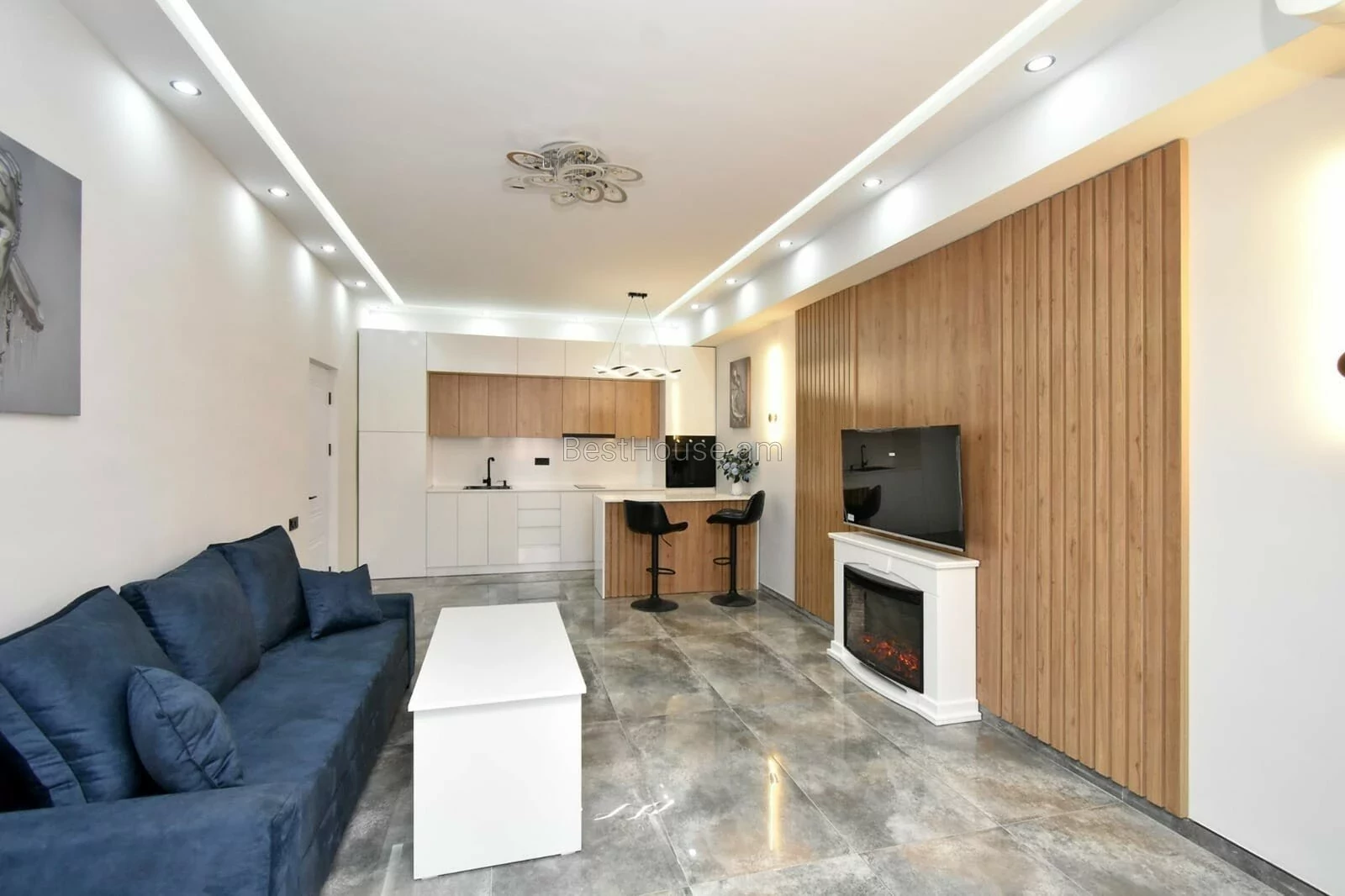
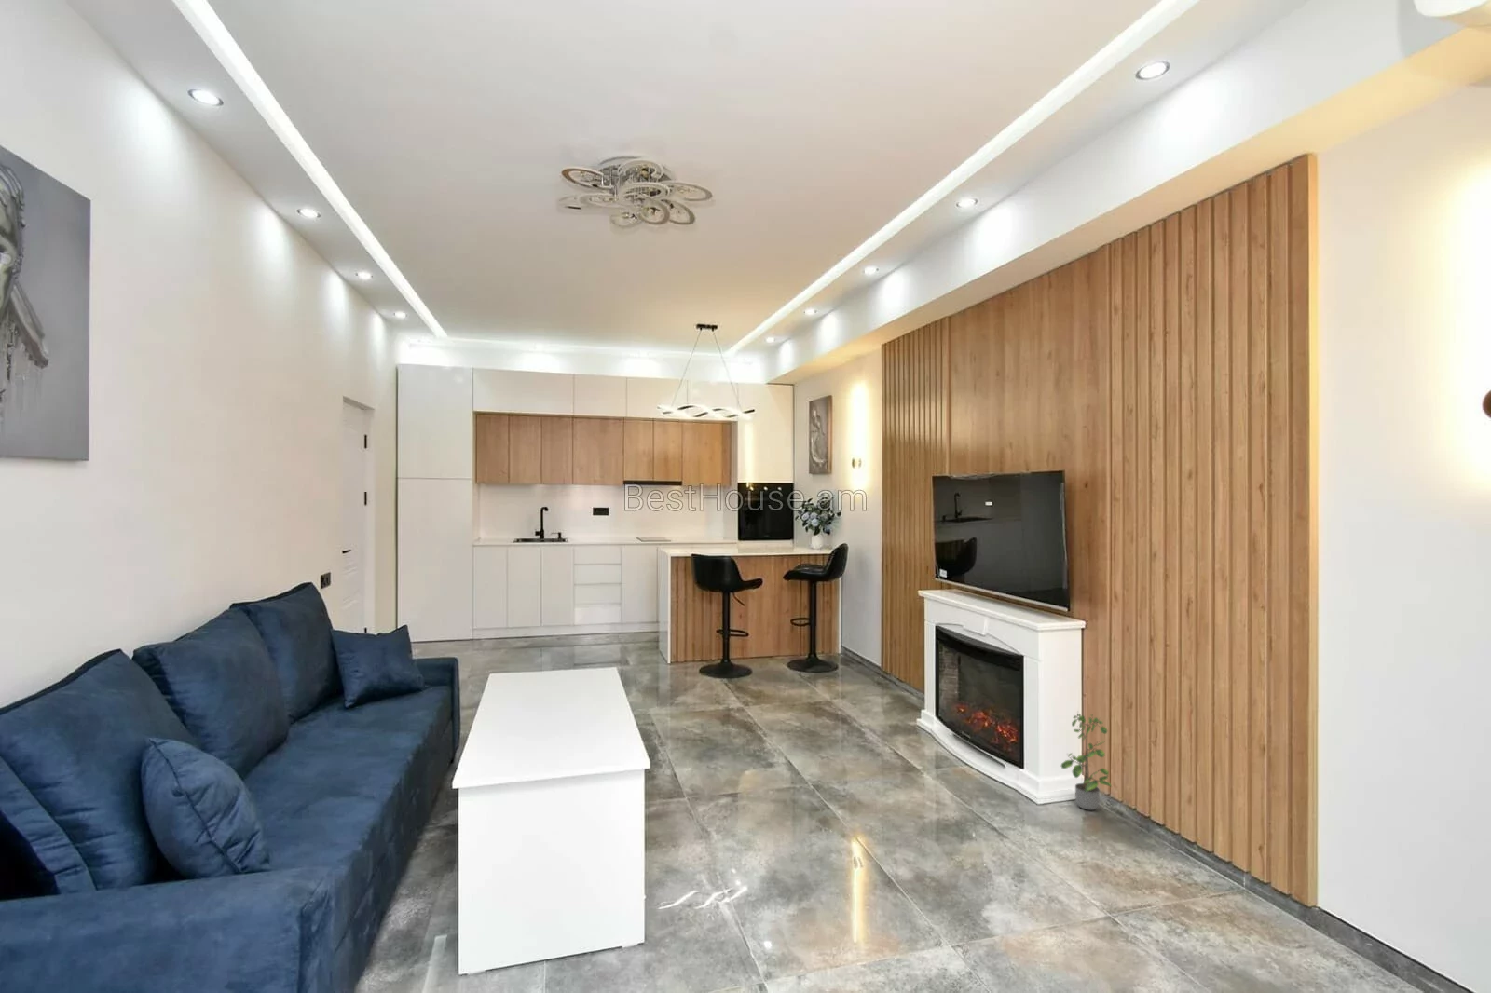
+ potted plant [1061,710,1113,811]
